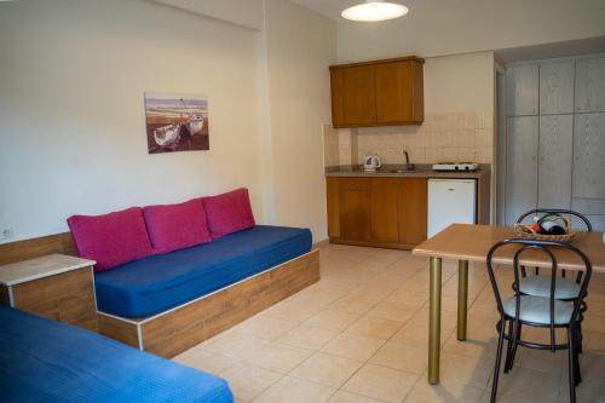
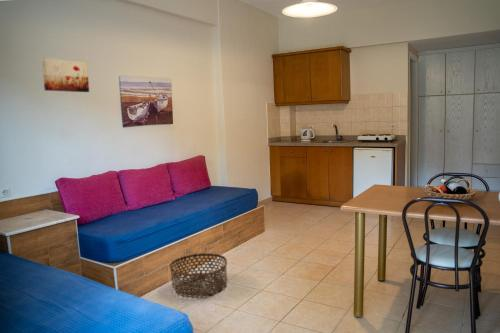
+ basket [169,252,228,297]
+ wall art [41,57,90,93]
